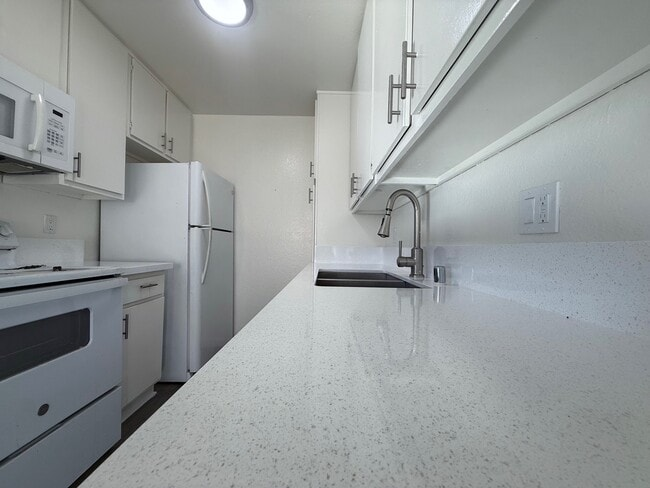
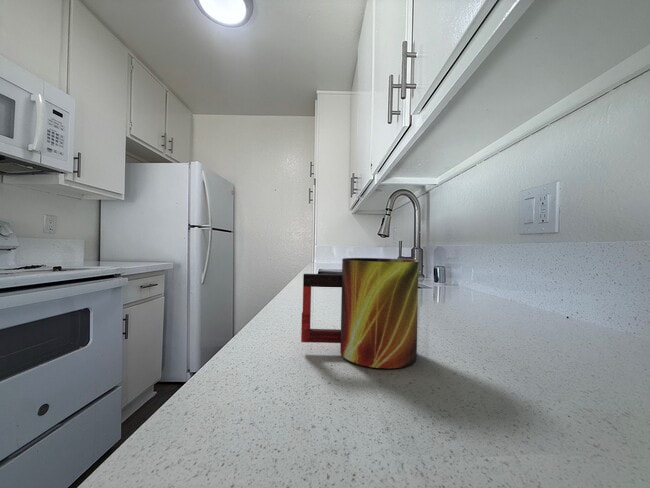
+ mug [300,257,420,369]
